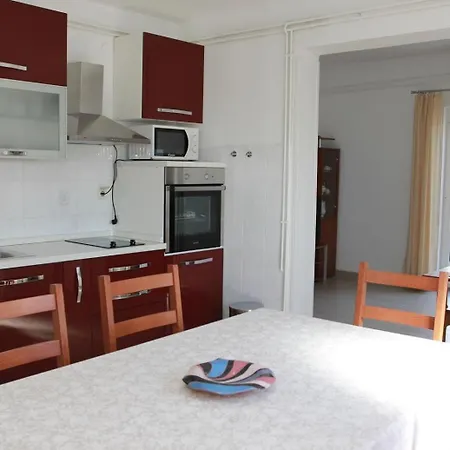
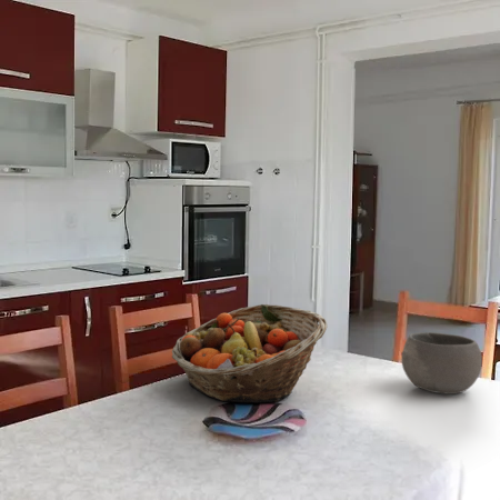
+ fruit basket [171,303,328,404]
+ bowl [400,331,483,396]
